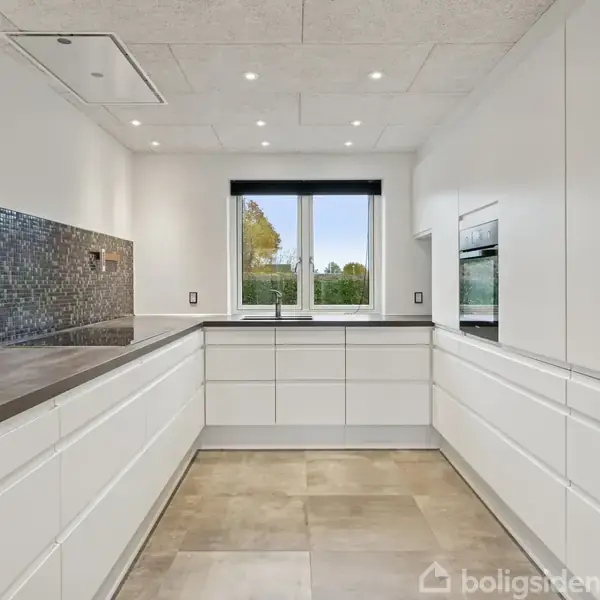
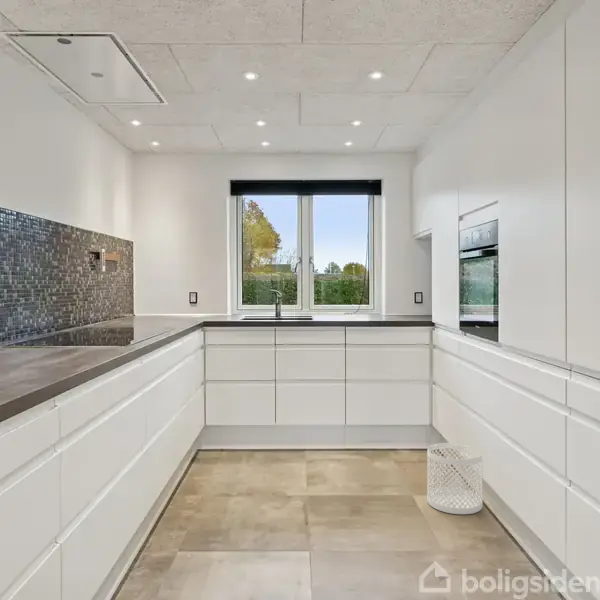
+ waste basket [426,442,483,515]
